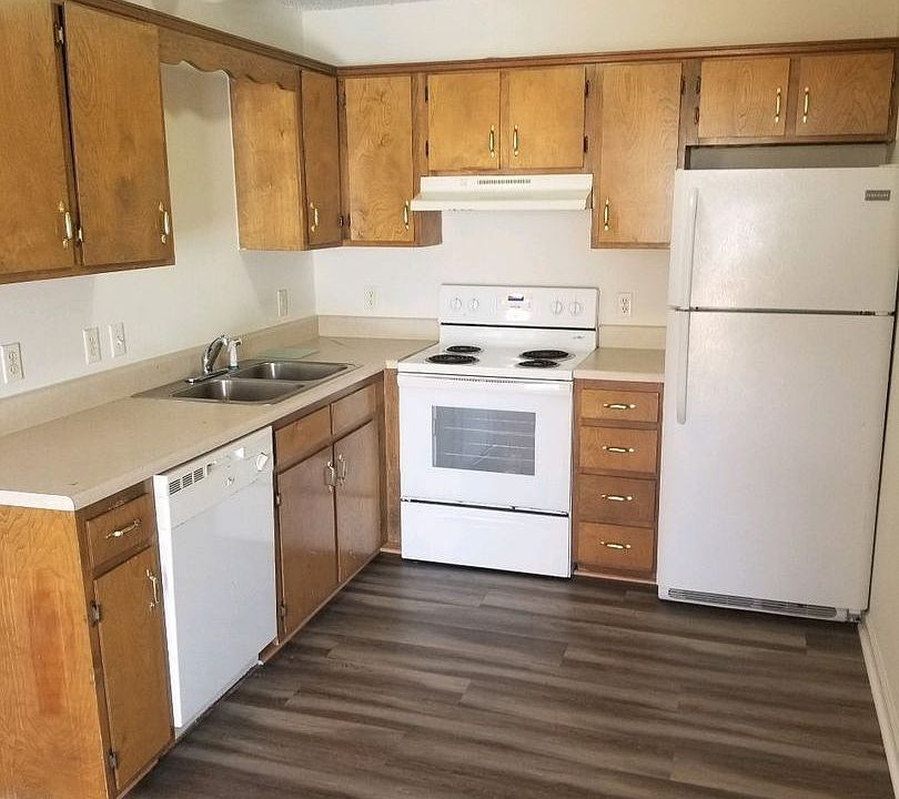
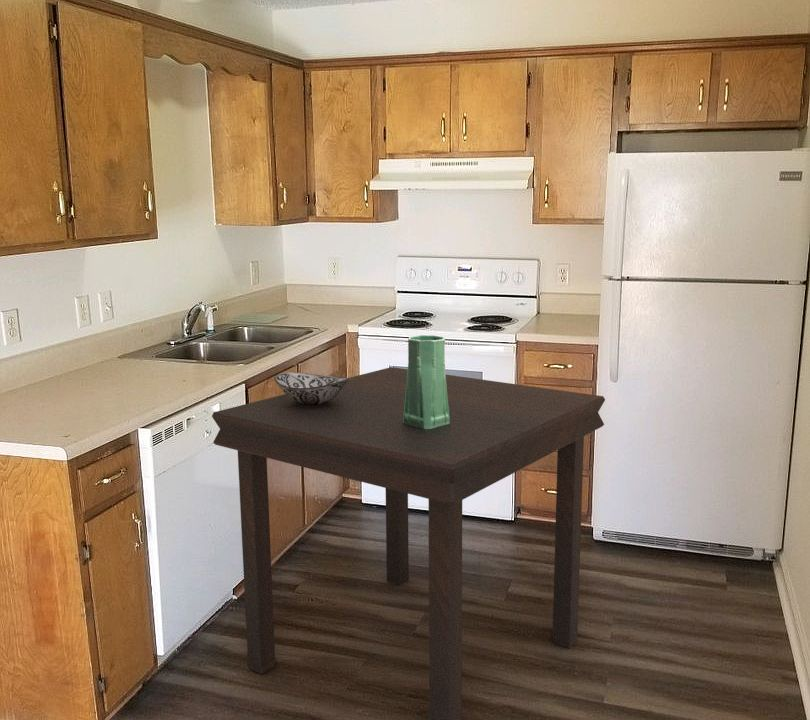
+ vase [403,334,450,429]
+ dining table [211,366,606,720]
+ decorative bowl [274,371,349,405]
